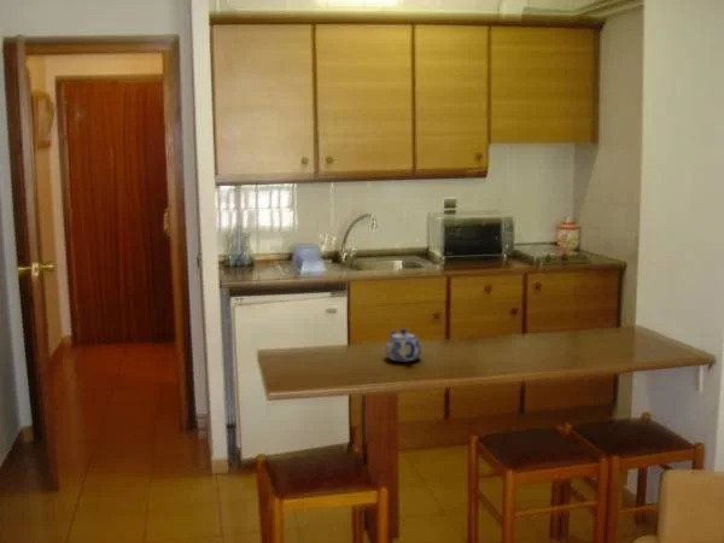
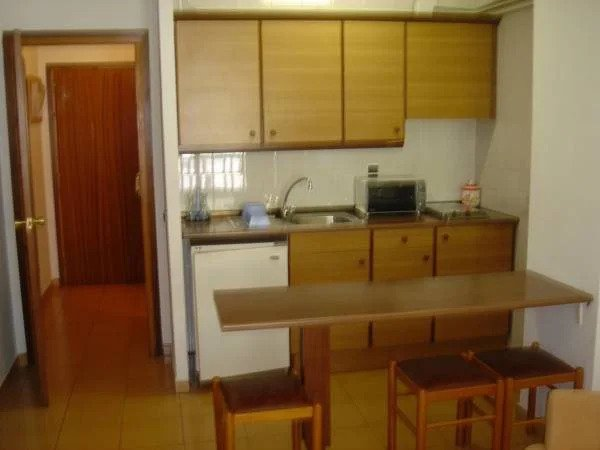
- teapot [384,328,422,362]
